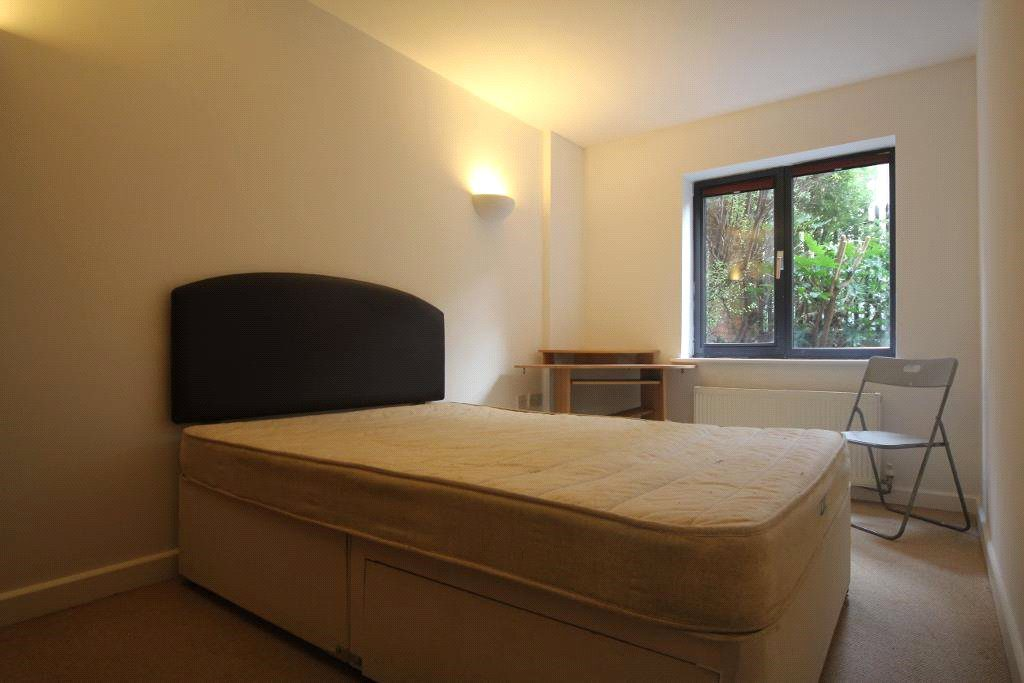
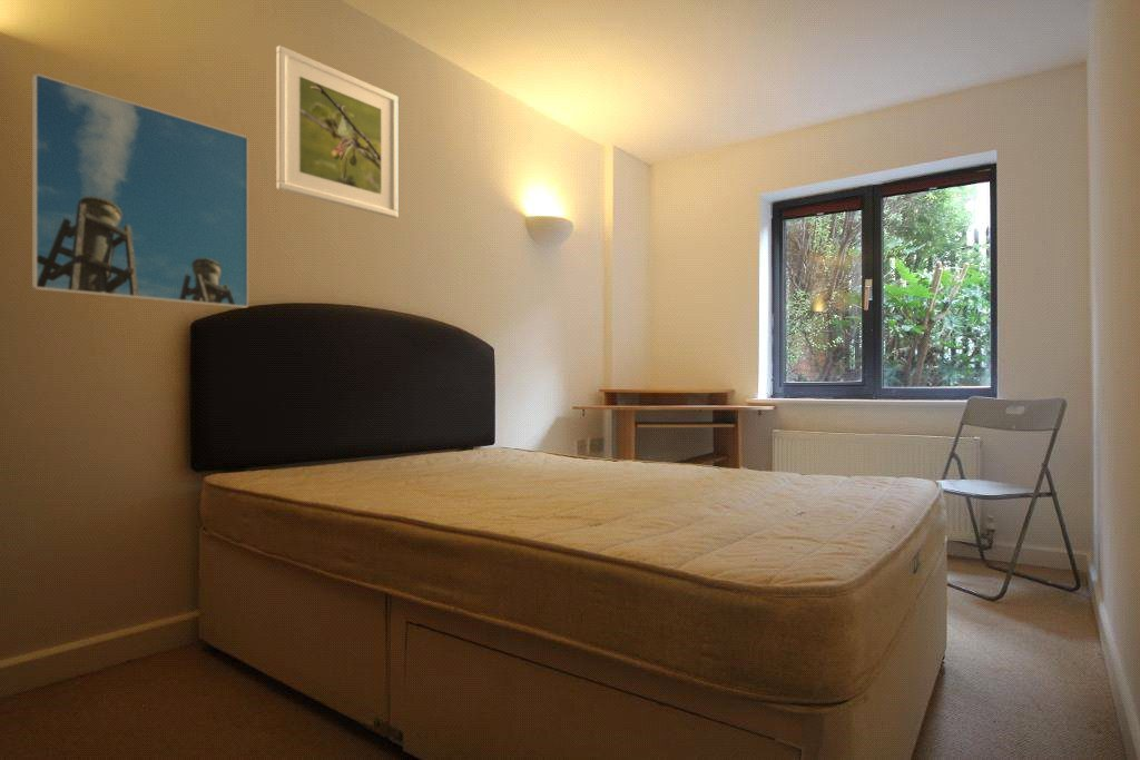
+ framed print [275,45,399,219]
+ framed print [30,72,249,309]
